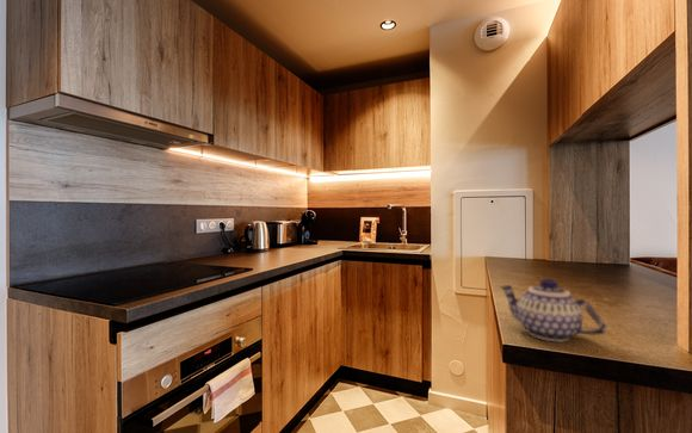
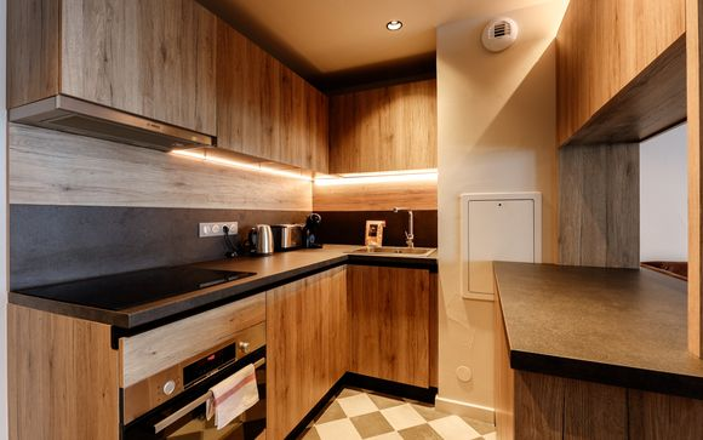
- teapot [498,277,608,342]
